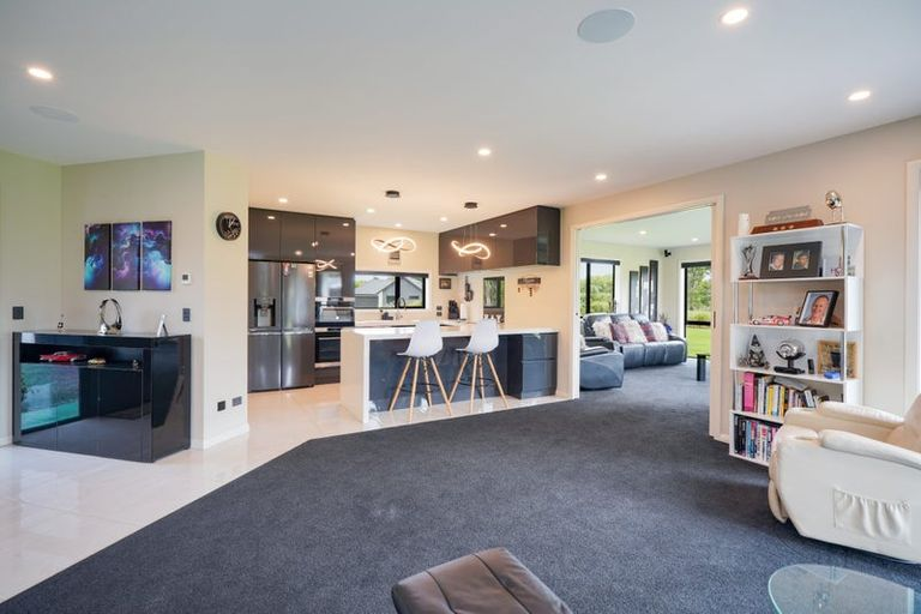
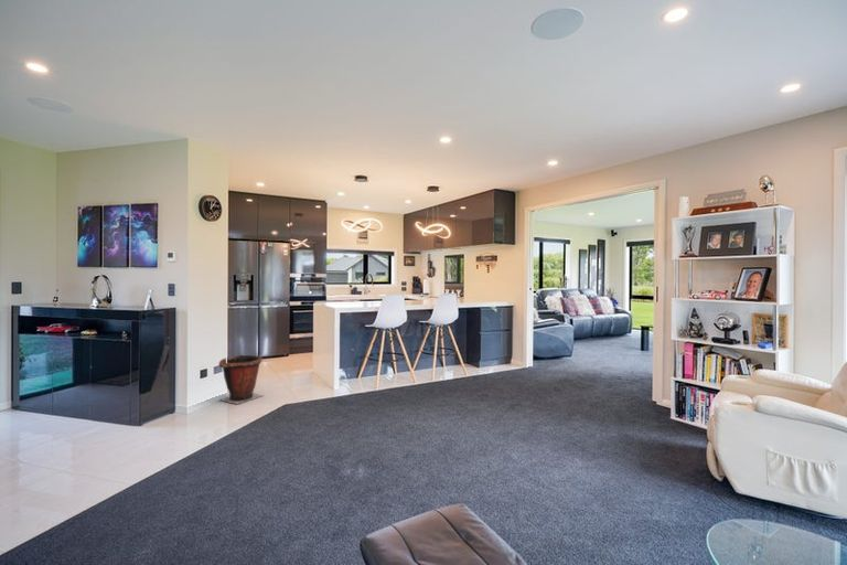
+ waste bin [217,354,265,405]
